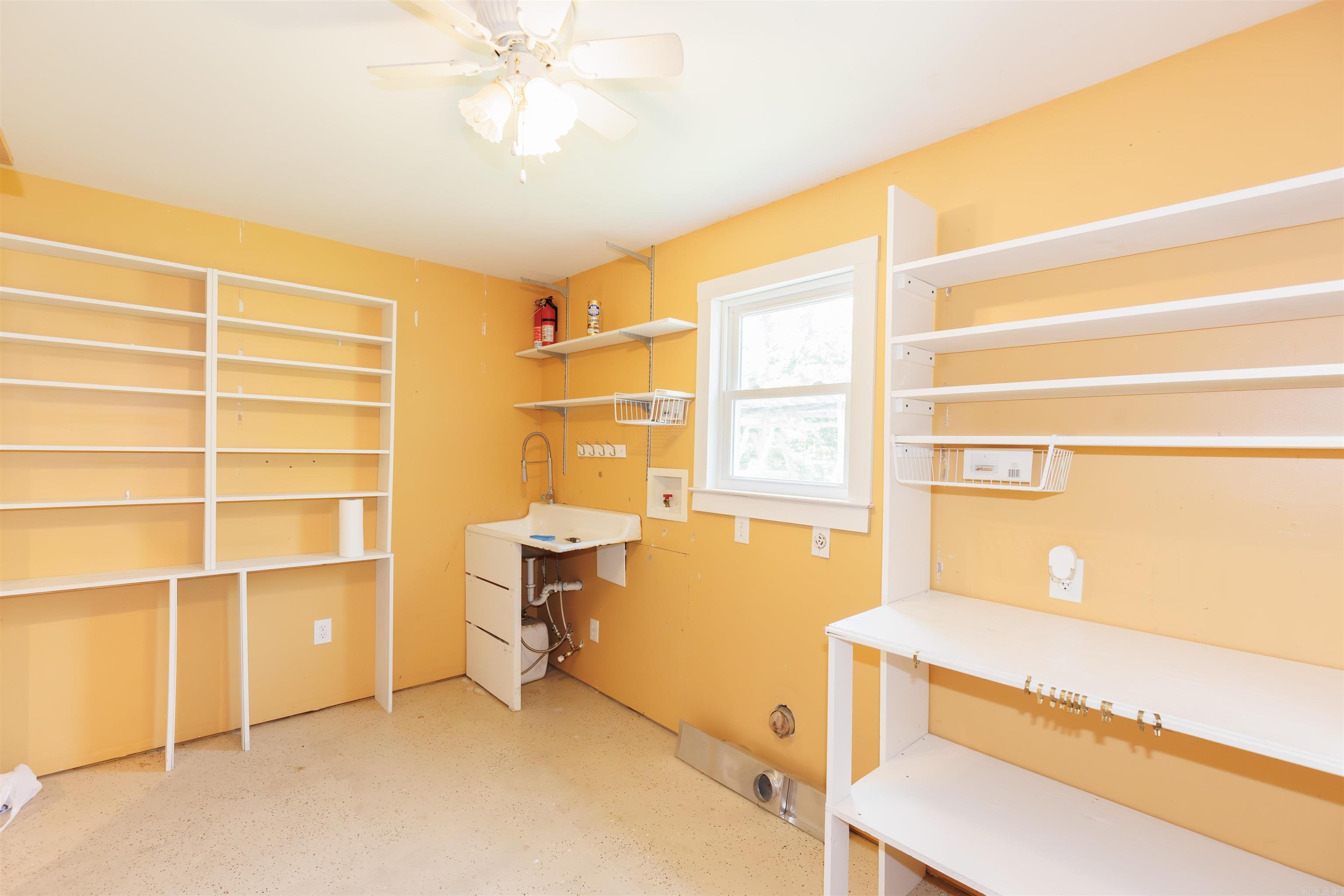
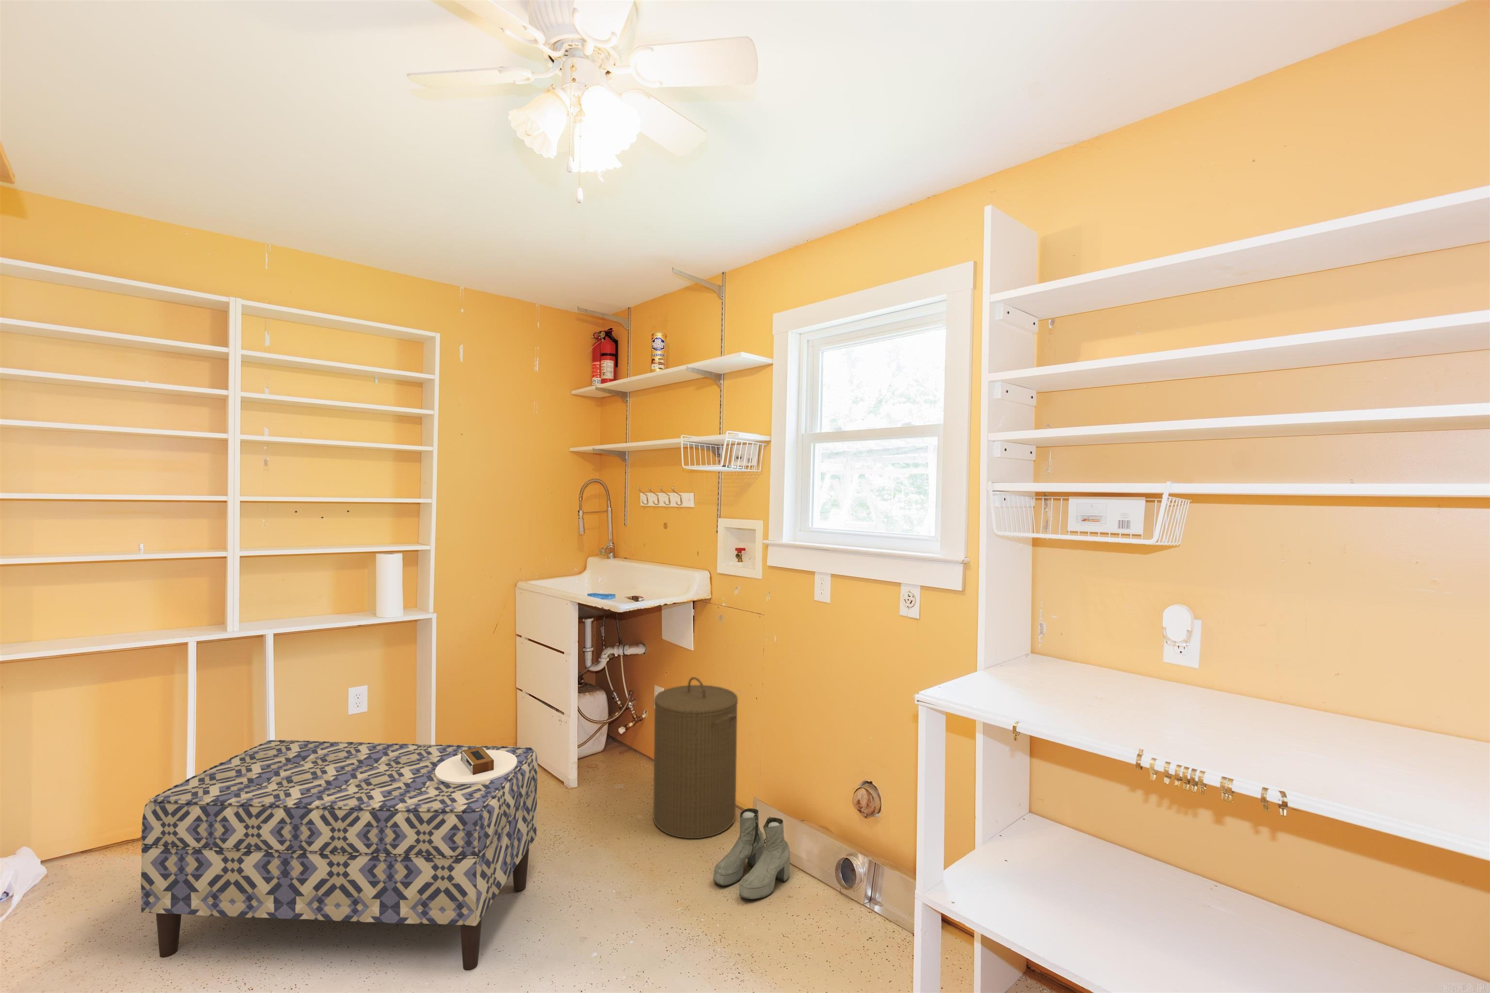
+ bench [140,739,539,971]
+ boots [713,808,790,900]
+ laundry hamper [653,676,738,839]
+ stereo [435,747,517,784]
